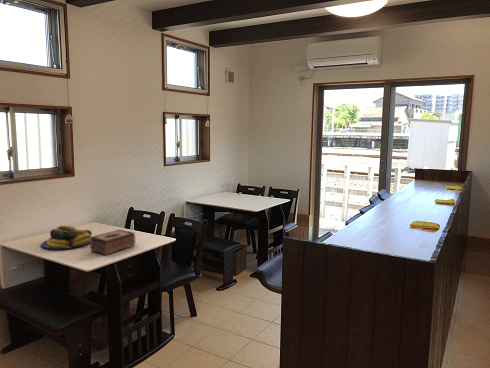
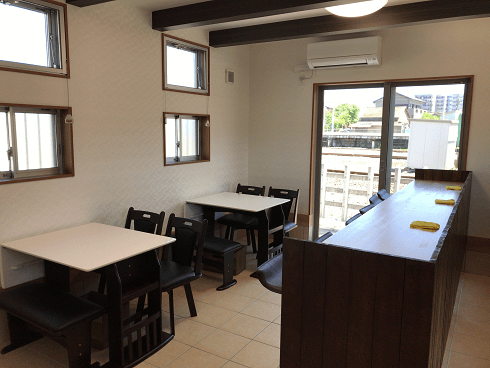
- tissue box [89,229,136,256]
- fruit bowl [40,225,93,250]
